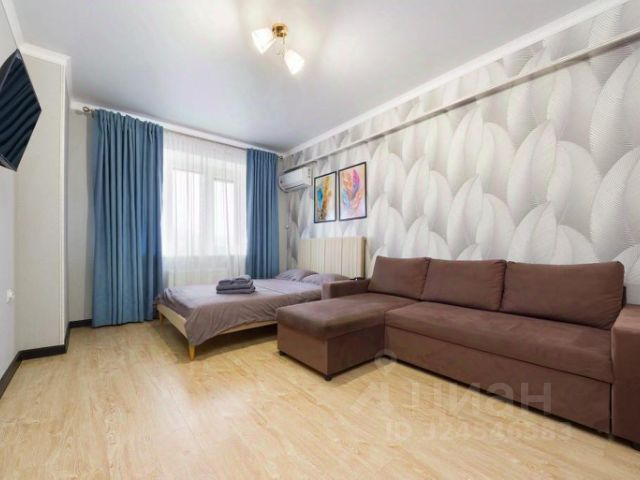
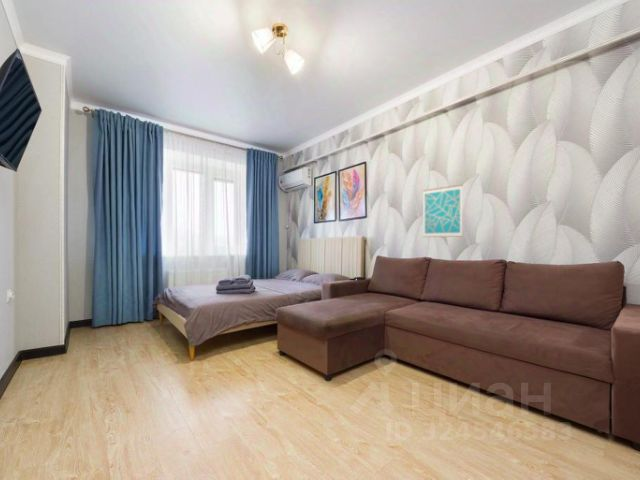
+ wall art [422,183,463,238]
